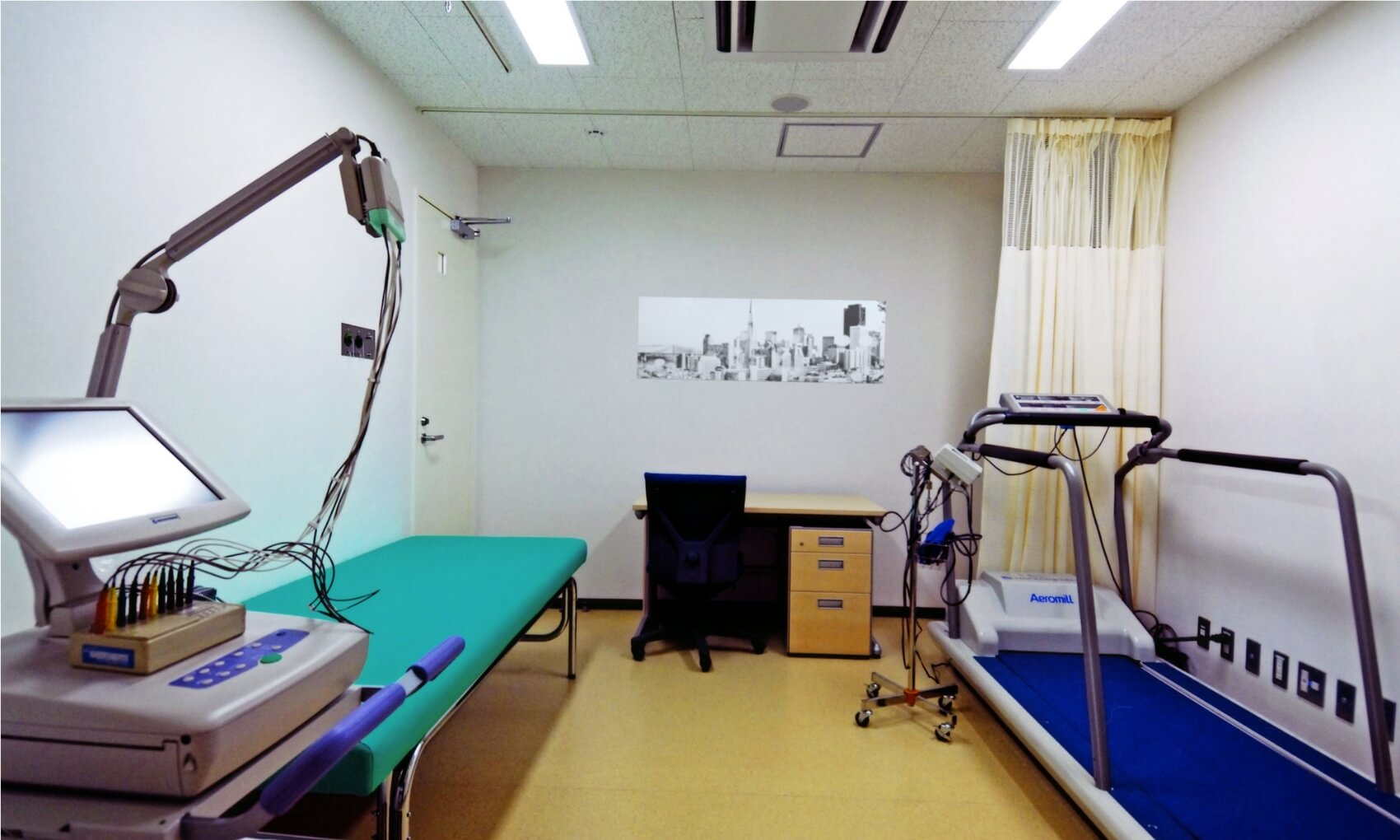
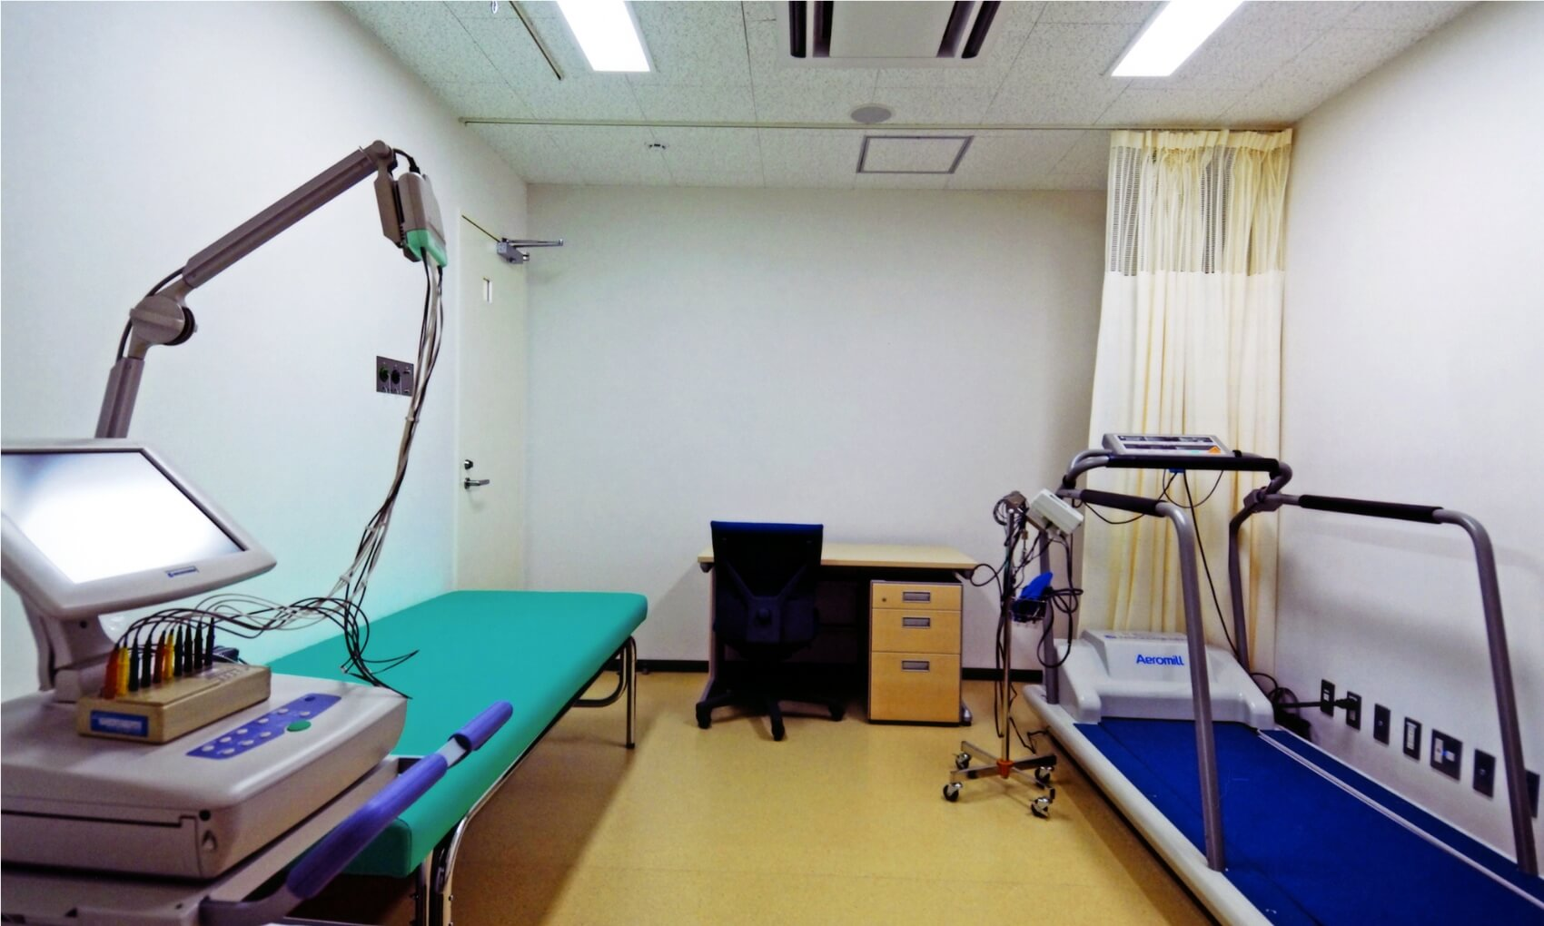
- wall art [636,296,887,385]
